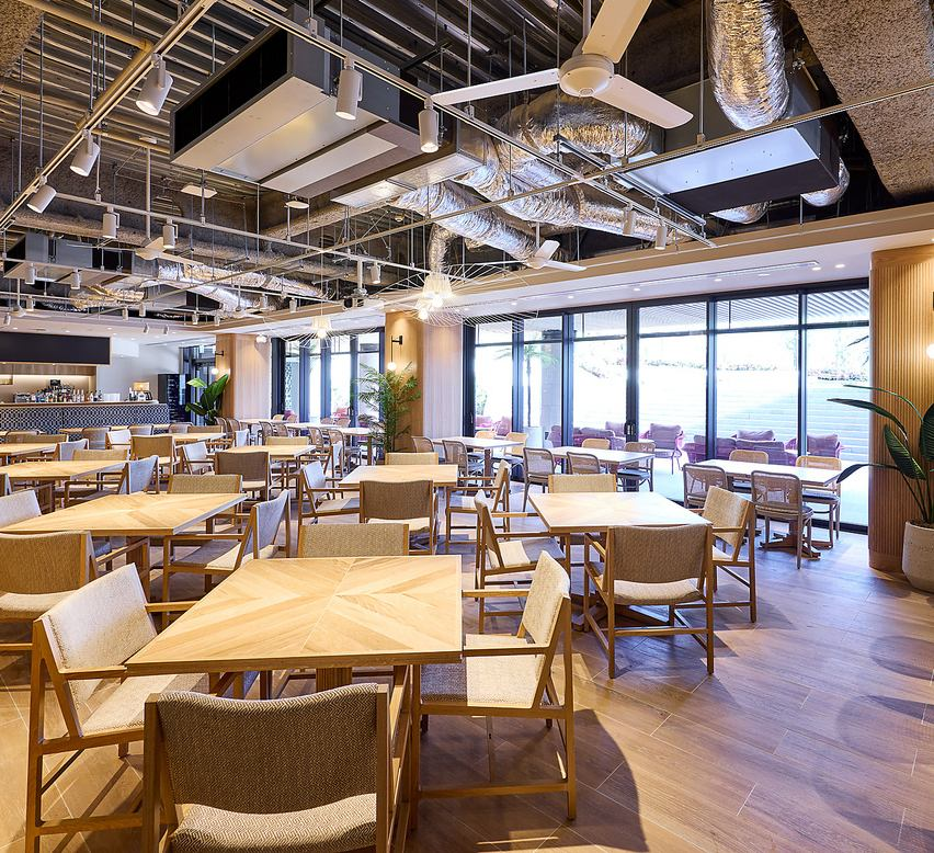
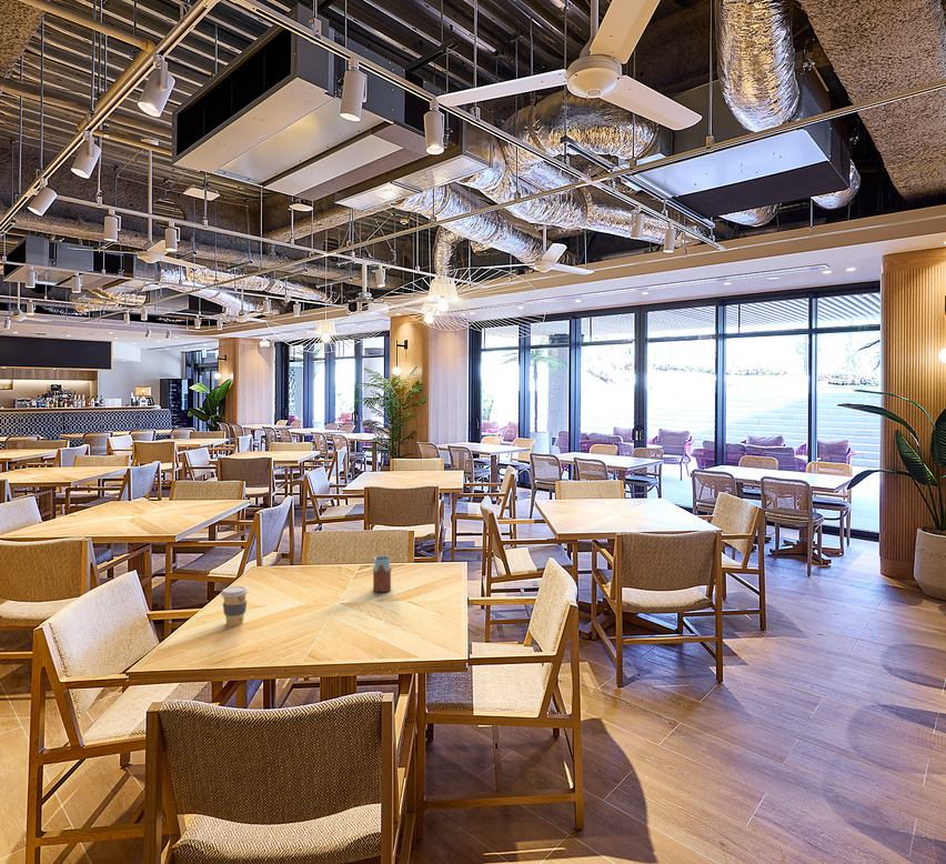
+ coffee cup [220,585,250,627]
+ drinking glass [372,555,392,593]
